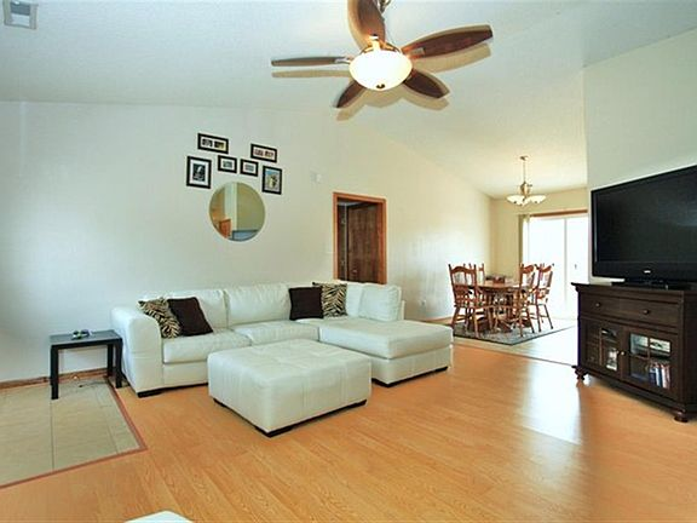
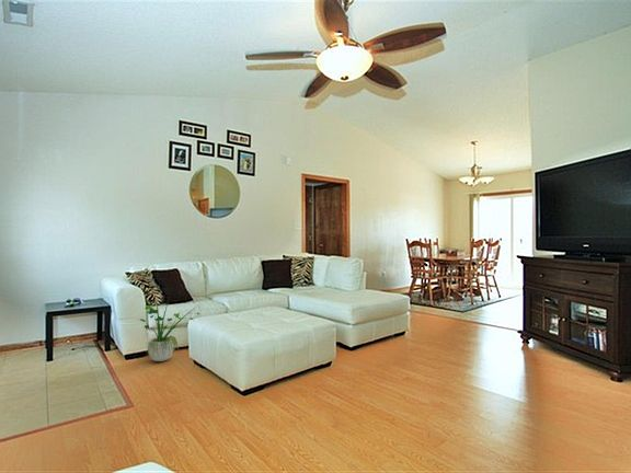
+ potted plant [137,295,200,362]
